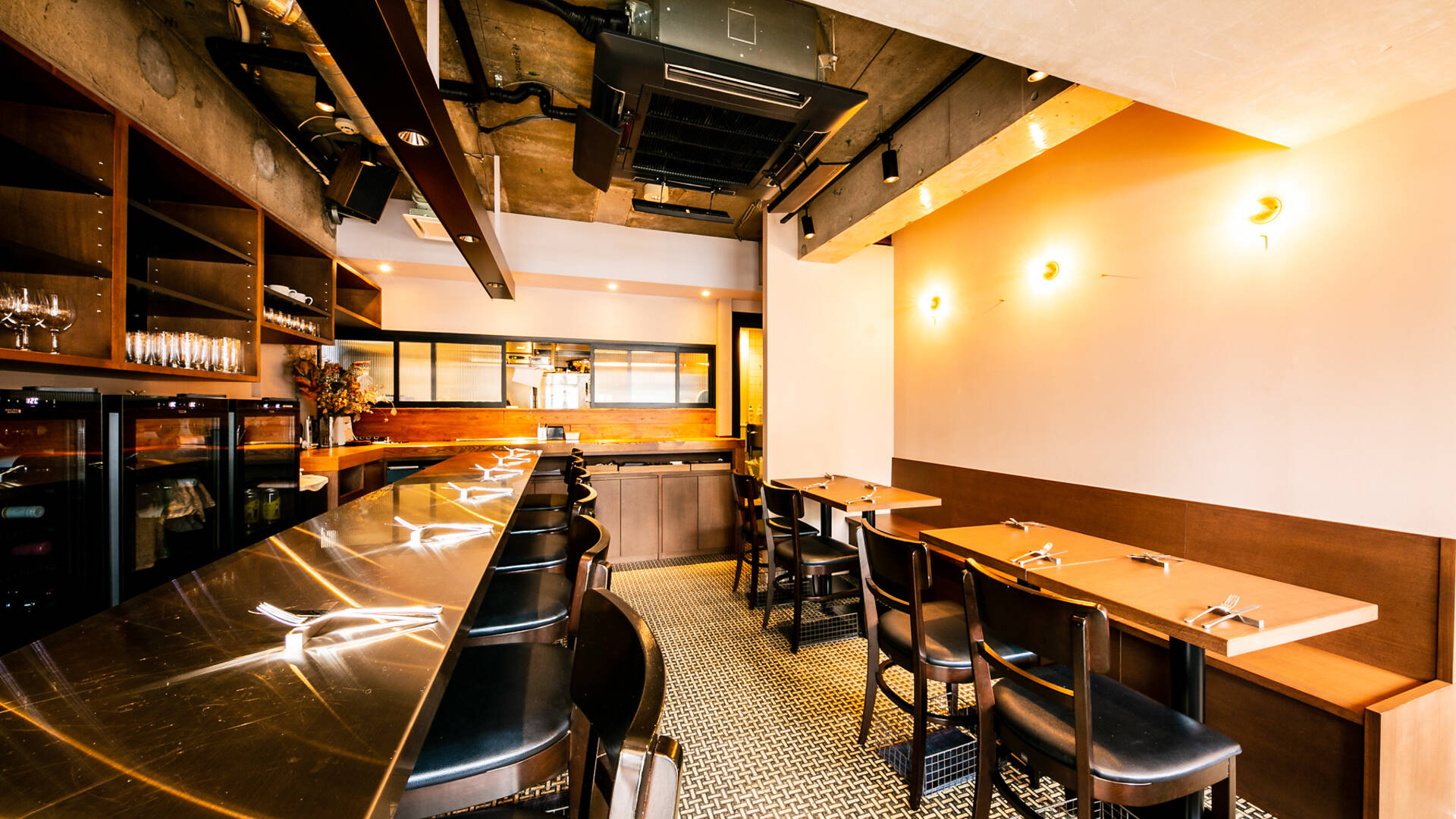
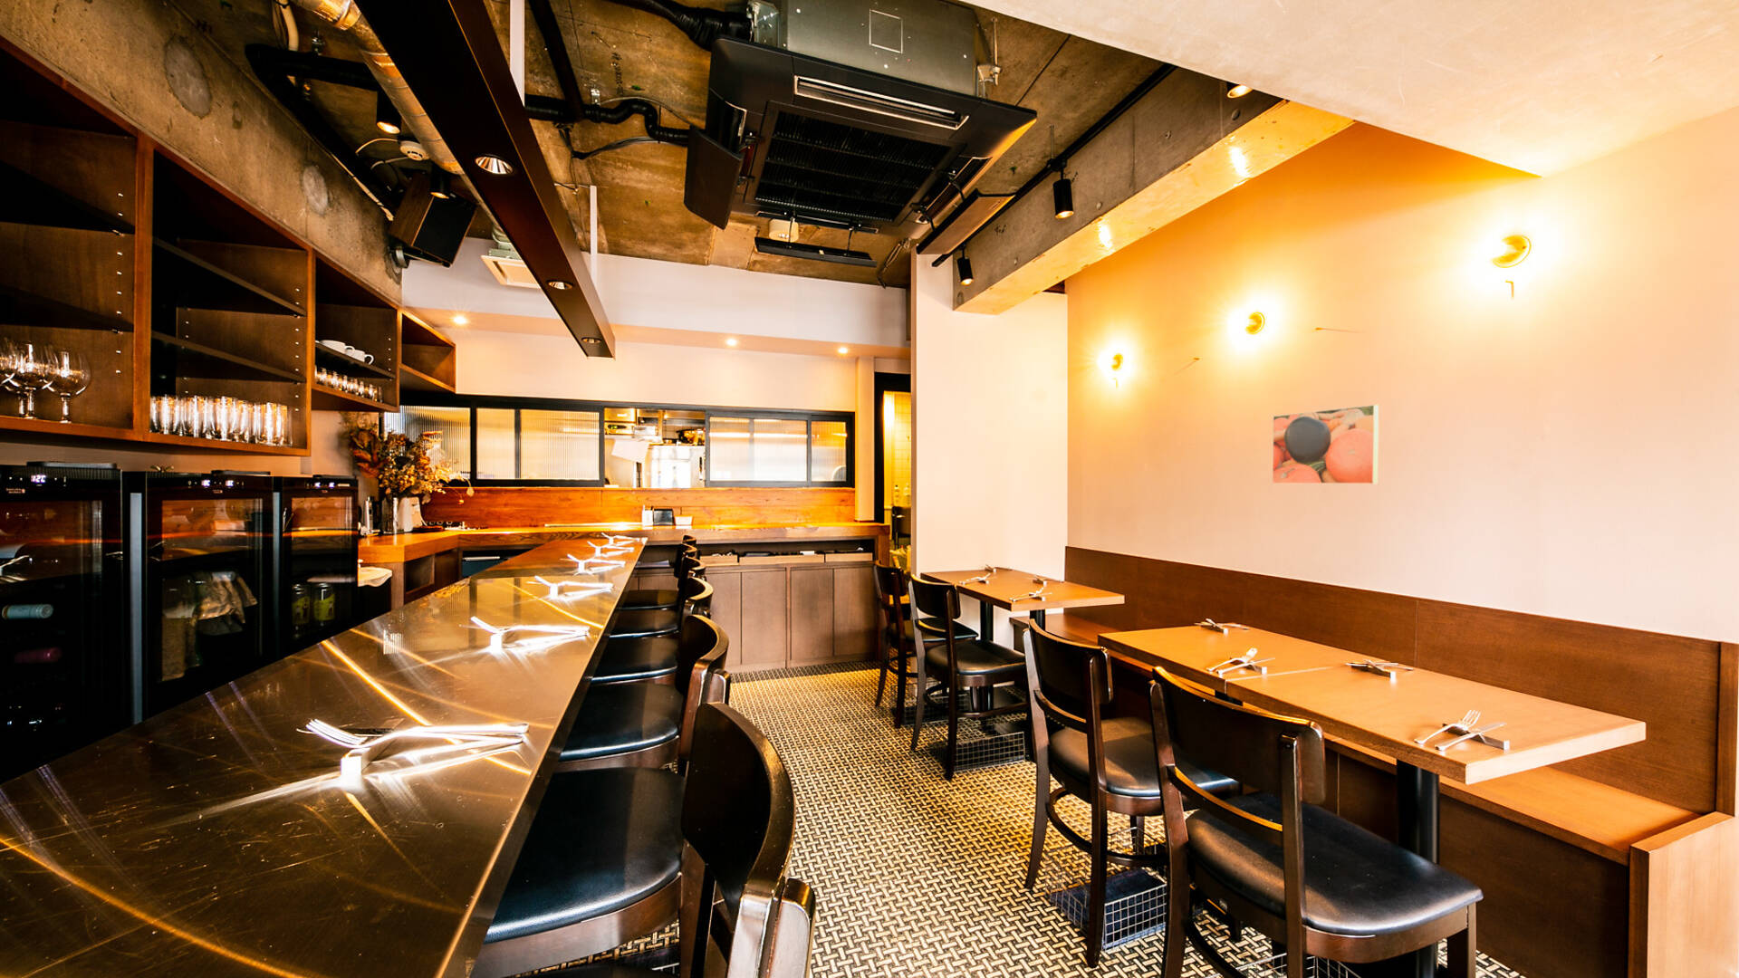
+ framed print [1272,404,1381,485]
